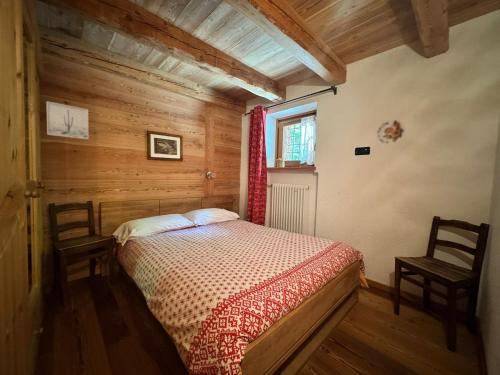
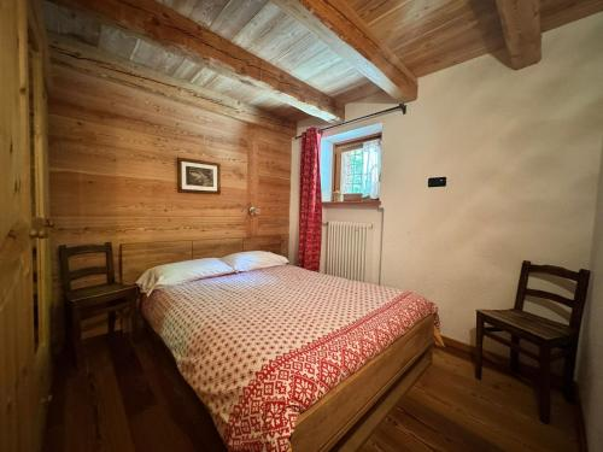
- decorative plate [375,119,406,145]
- wall art [46,101,90,140]
